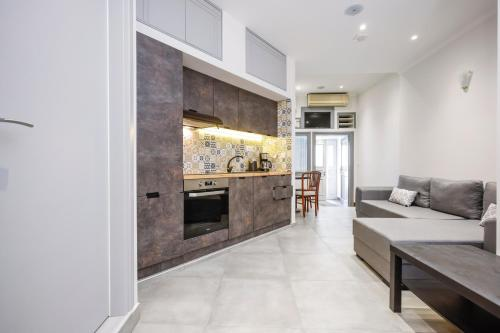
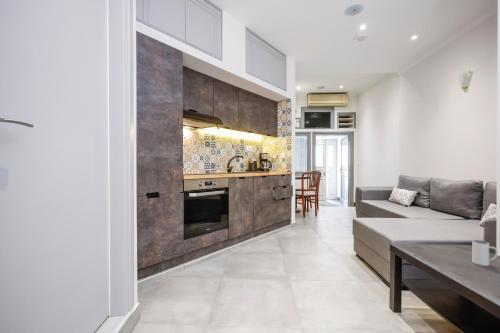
+ mug [471,239,499,267]
